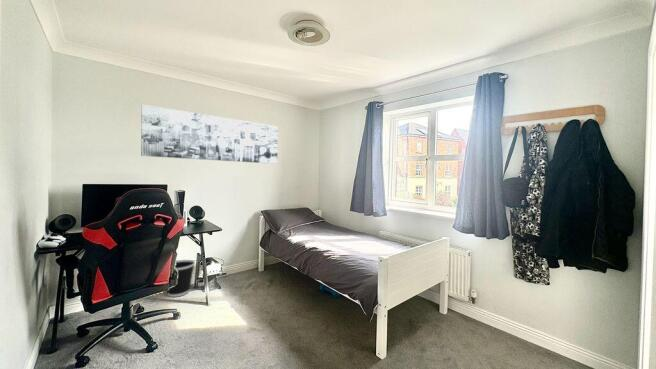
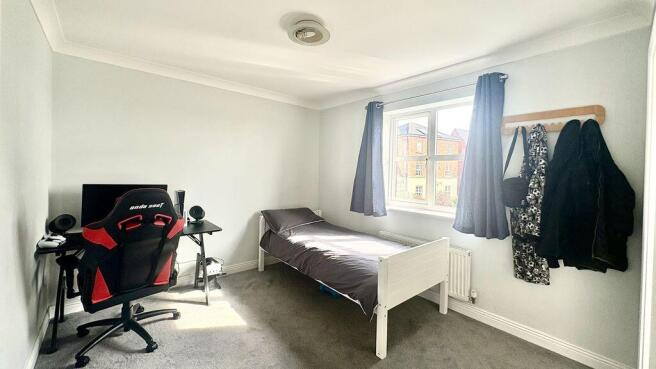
- wall art [140,104,279,165]
- wastebasket [166,259,196,298]
